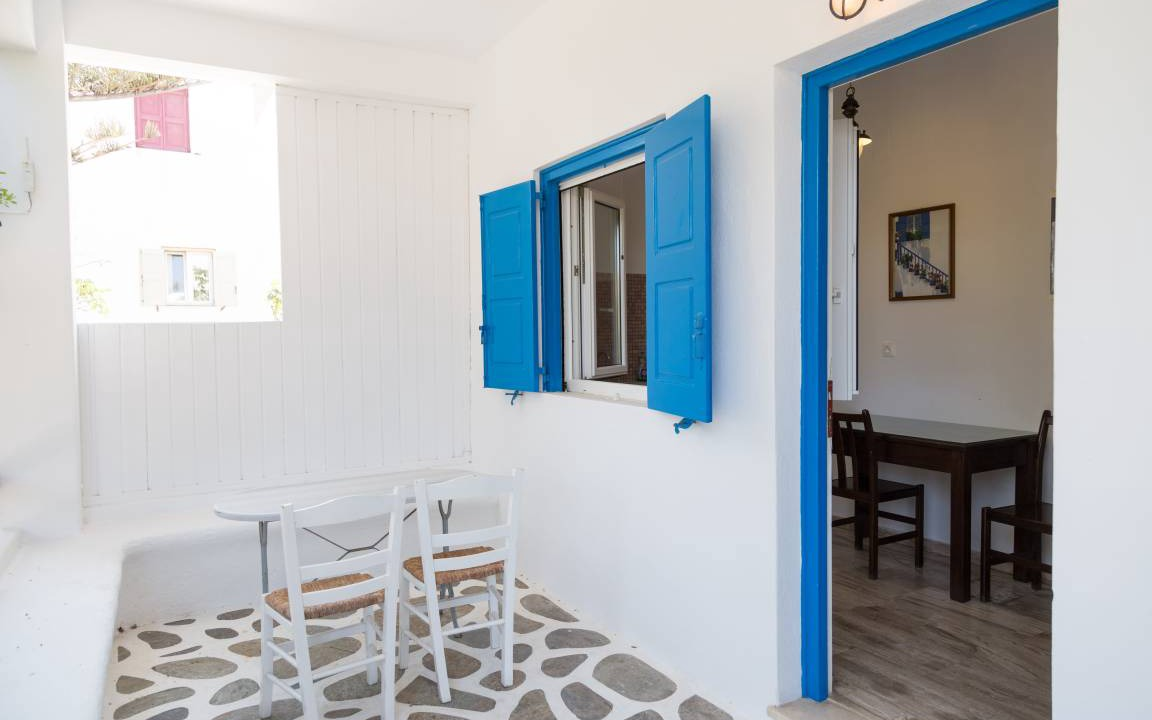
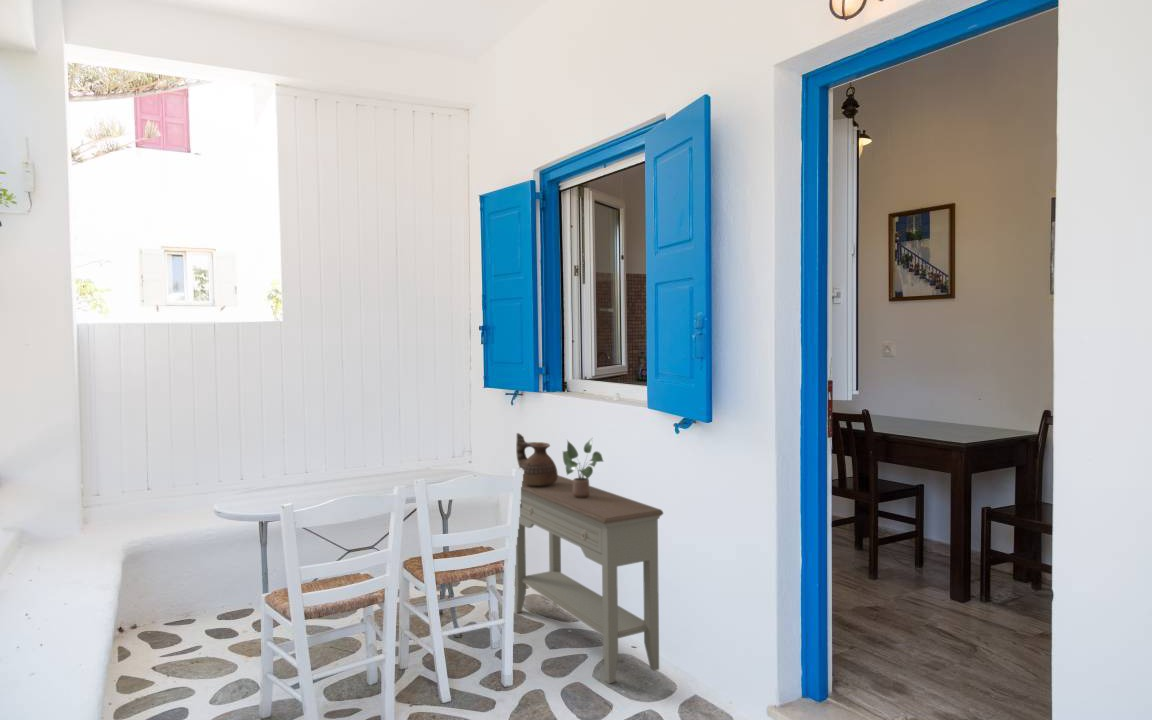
+ console table [514,474,664,685]
+ potted plant [562,437,605,498]
+ ceramic jug [515,432,559,486]
